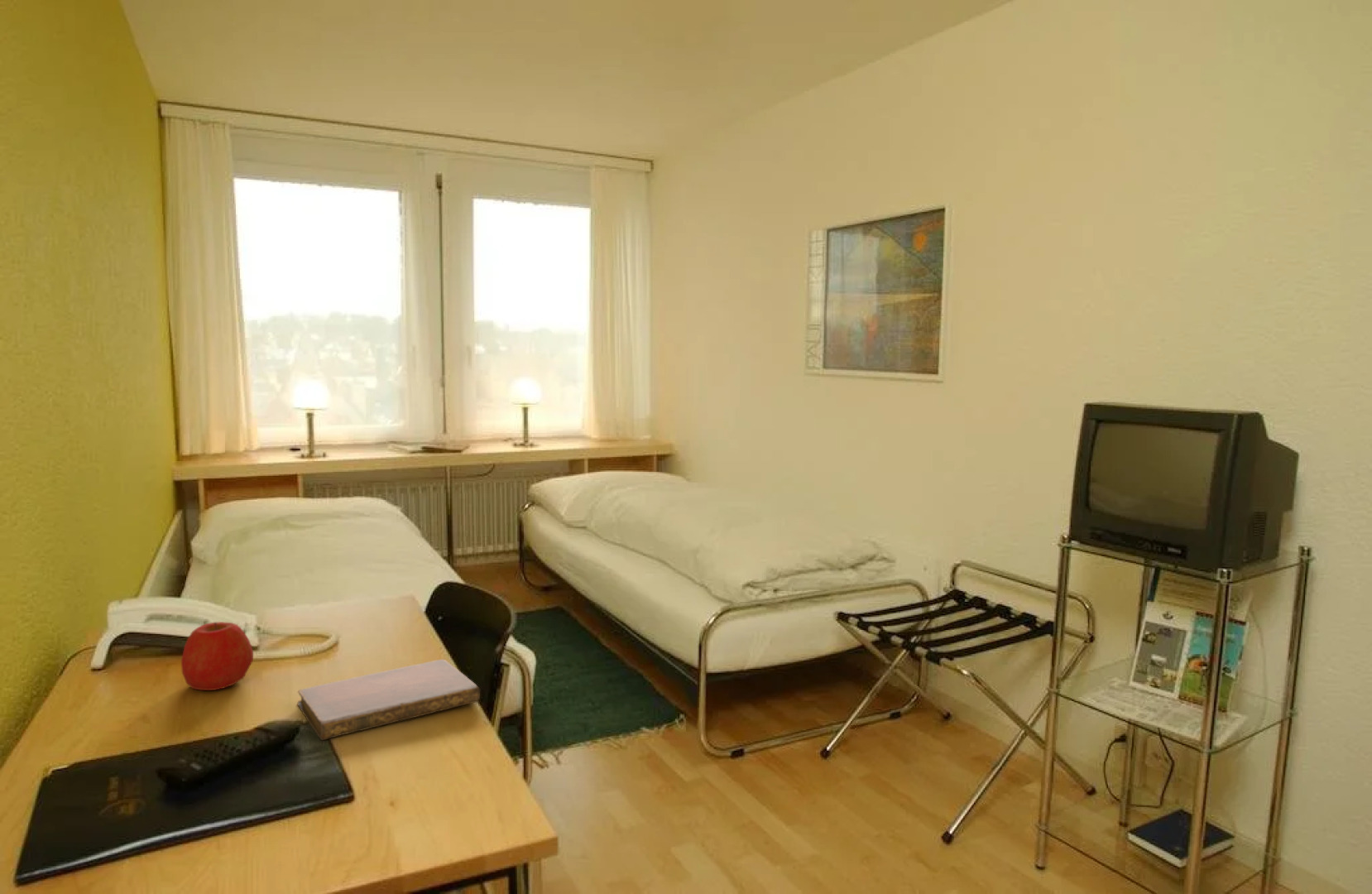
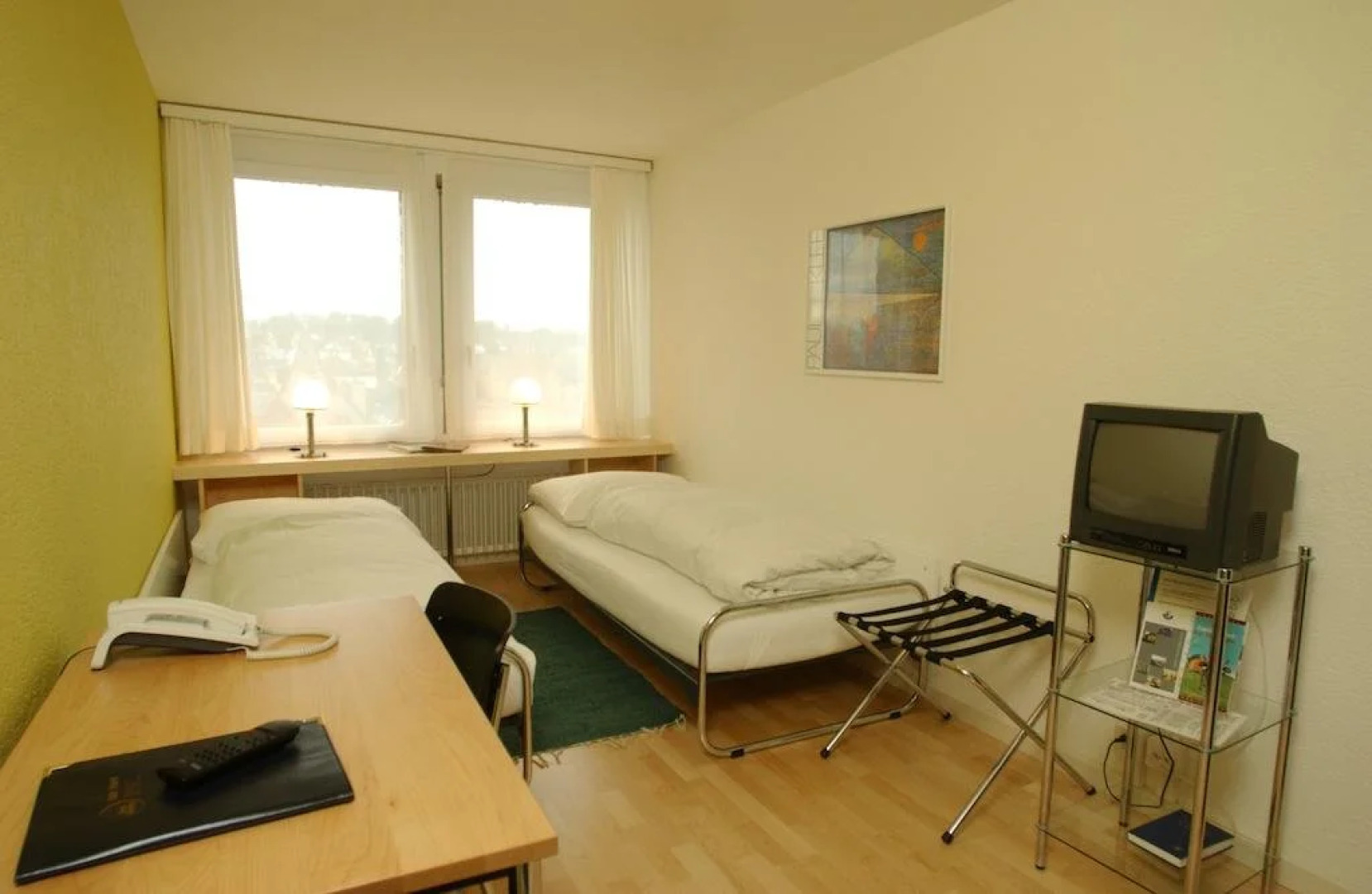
- apple [180,621,254,691]
- notebook [297,658,481,741]
